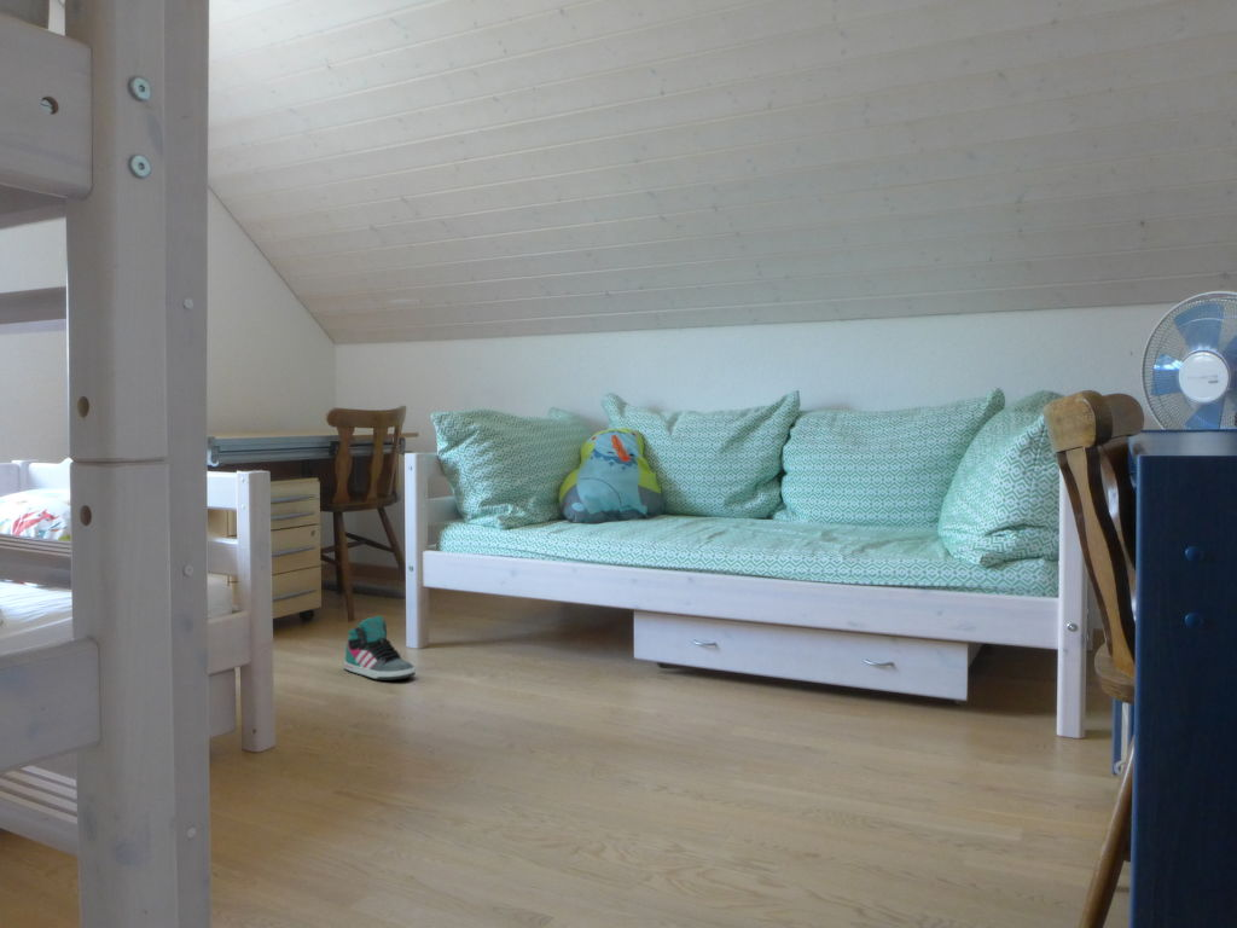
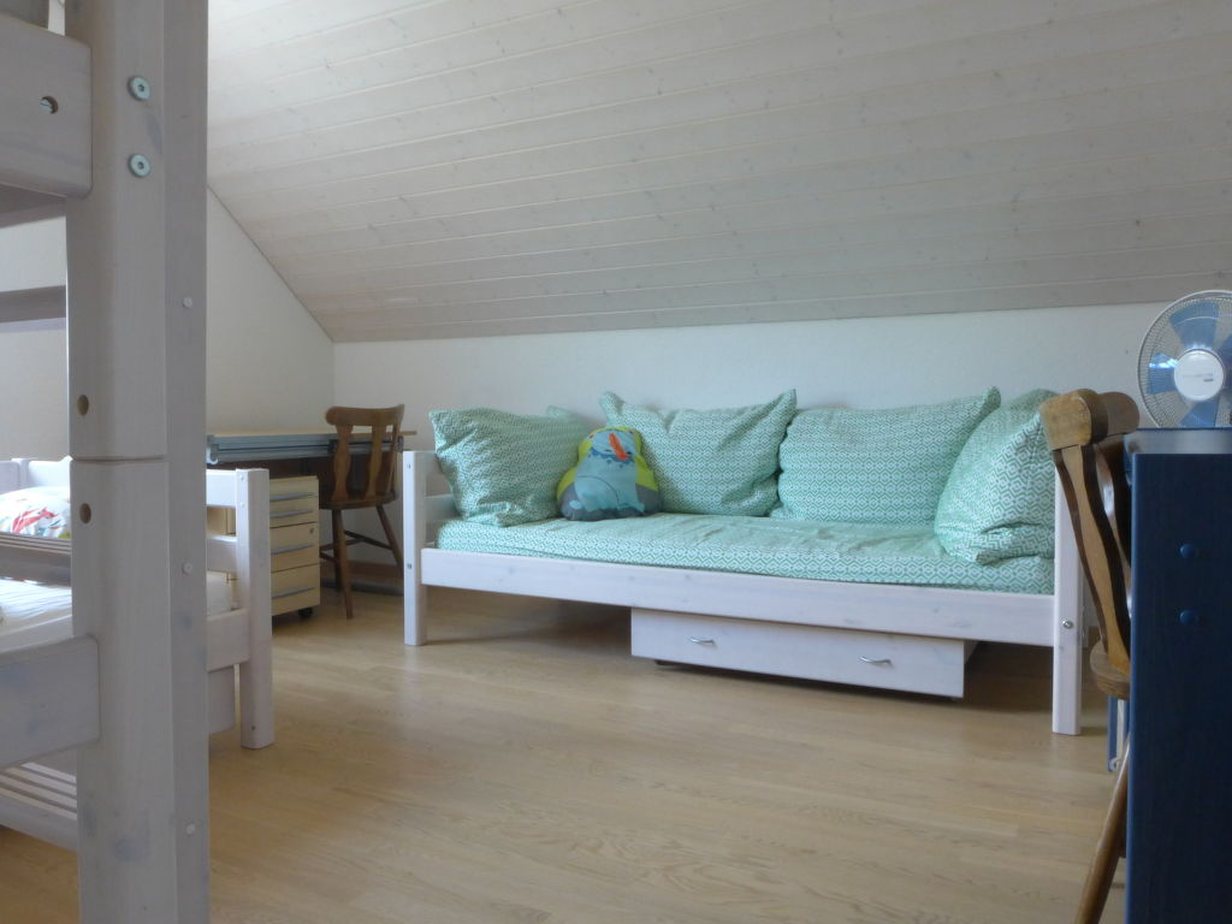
- sneaker [343,615,417,682]
